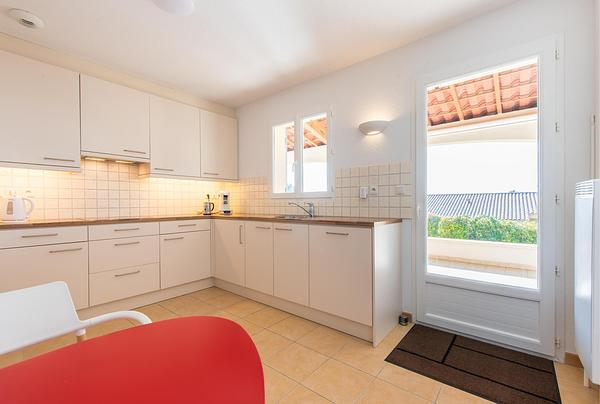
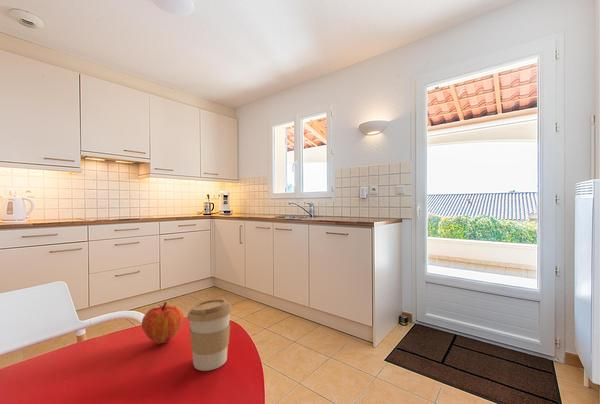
+ coffee cup [186,298,233,372]
+ fruit [141,300,185,345]
